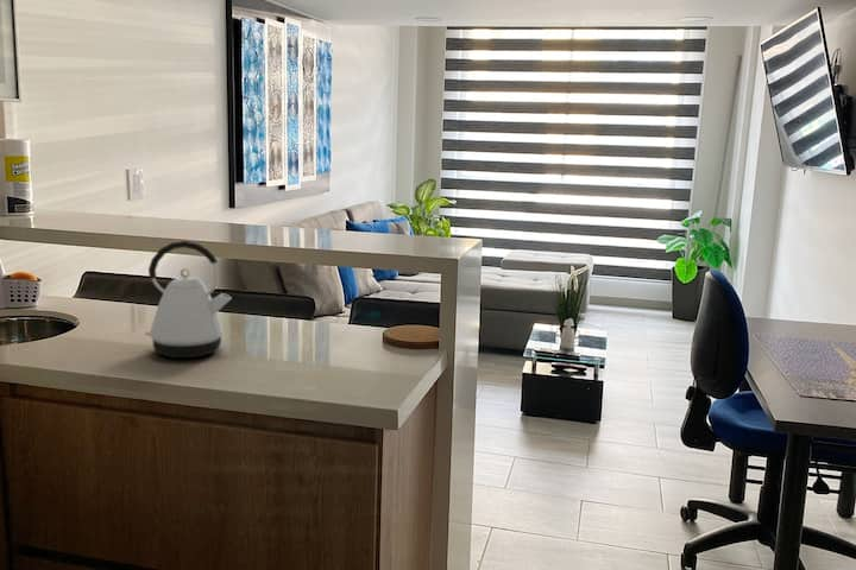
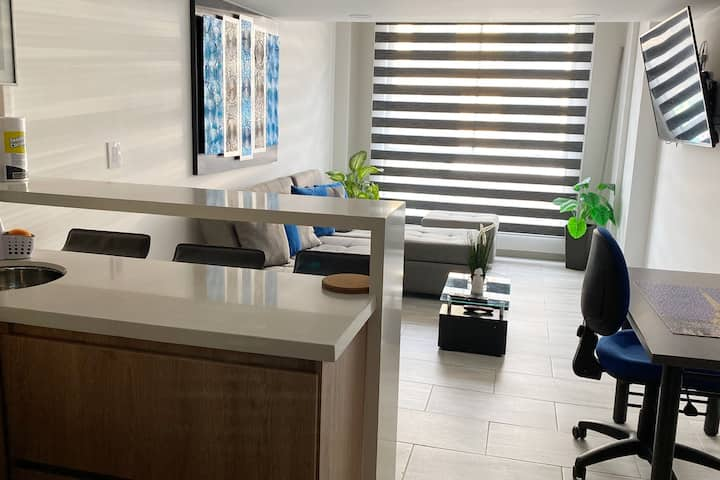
- kettle [144,240,233,359]
